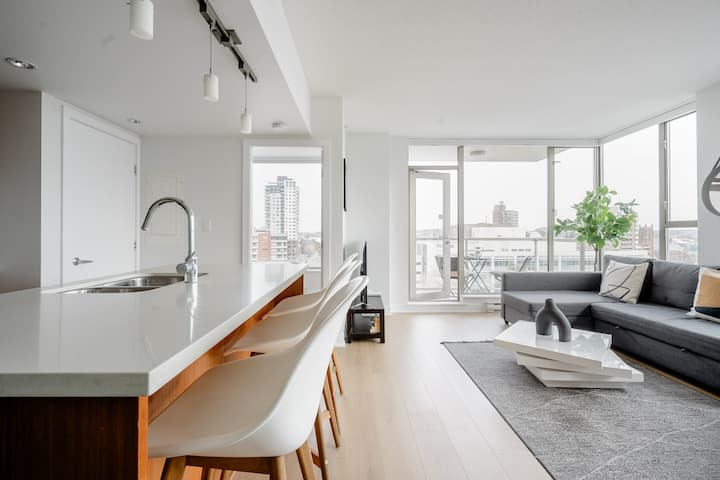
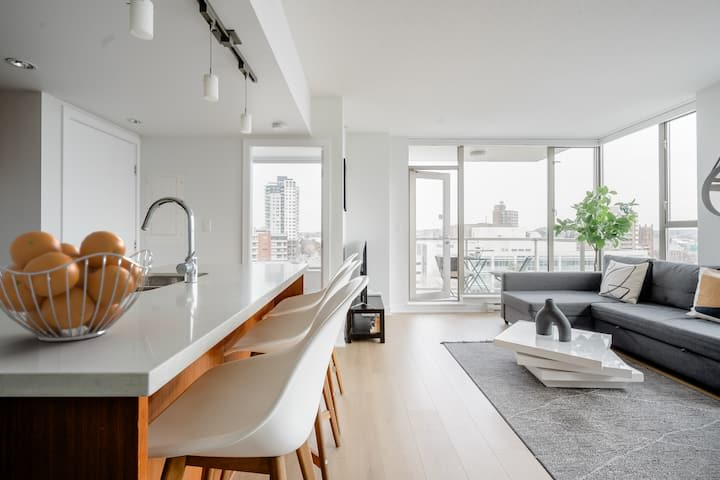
+ fruit basket [0,230,154,342]
